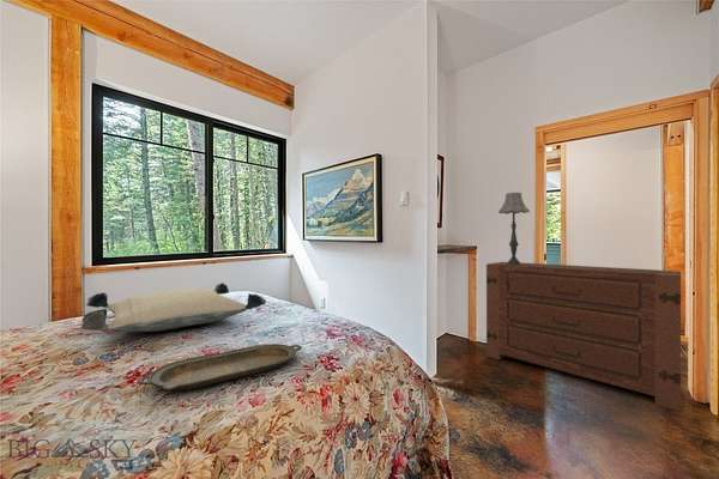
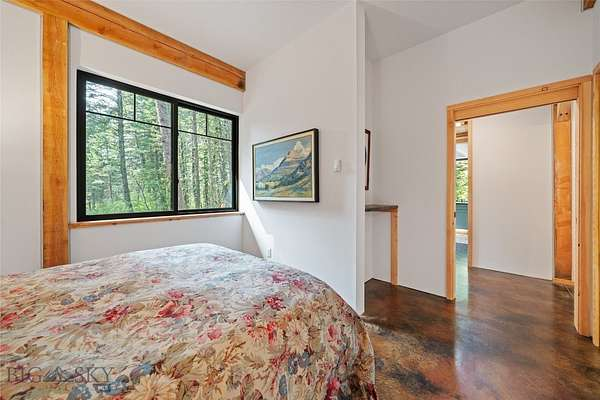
- table lamp [497,192,531,265]
- serving tray [135,342,303,392]
- dresser [485,261,682,413]
- pillow [79,281,267,333]
